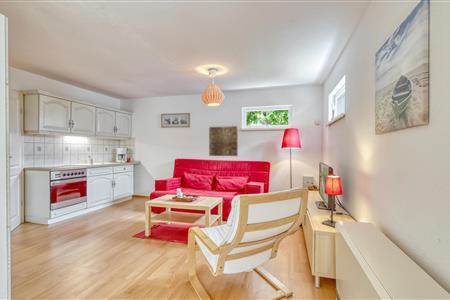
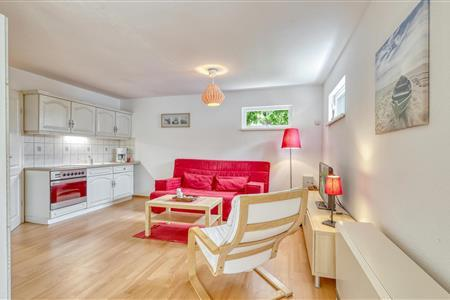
- wall art [208,125,239,157]
